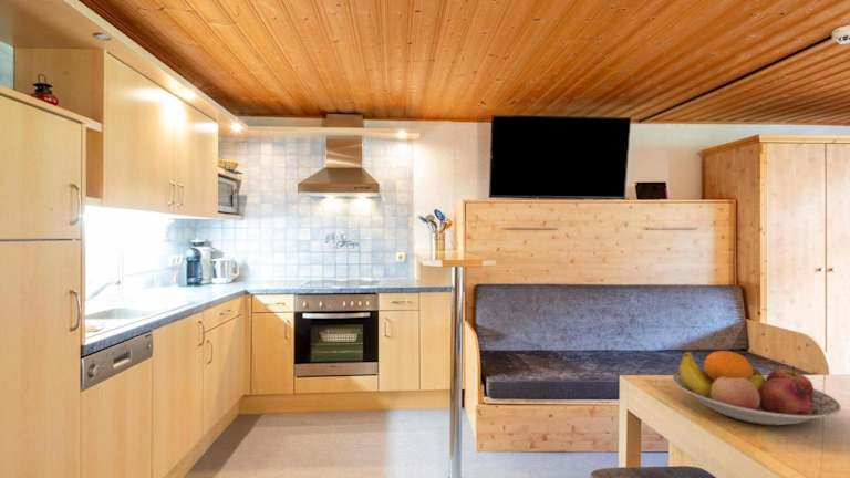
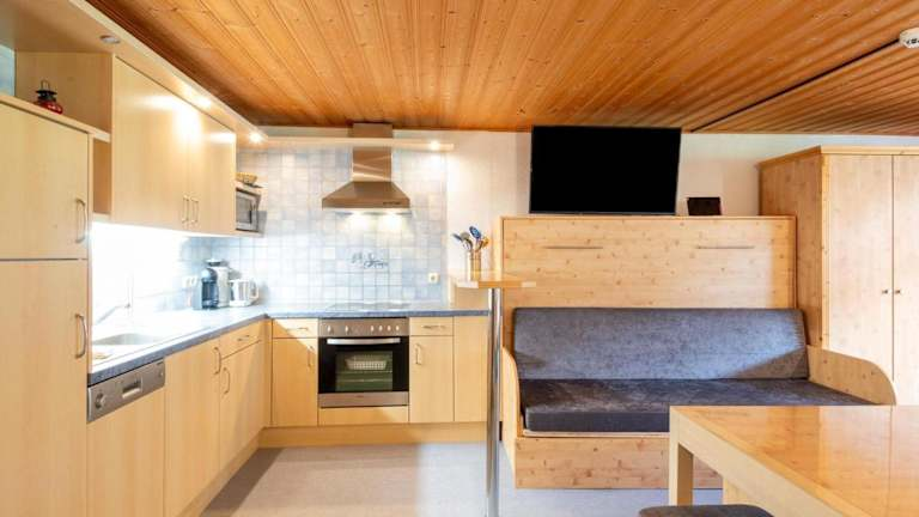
- fruit bowl [672,350,842,427]
